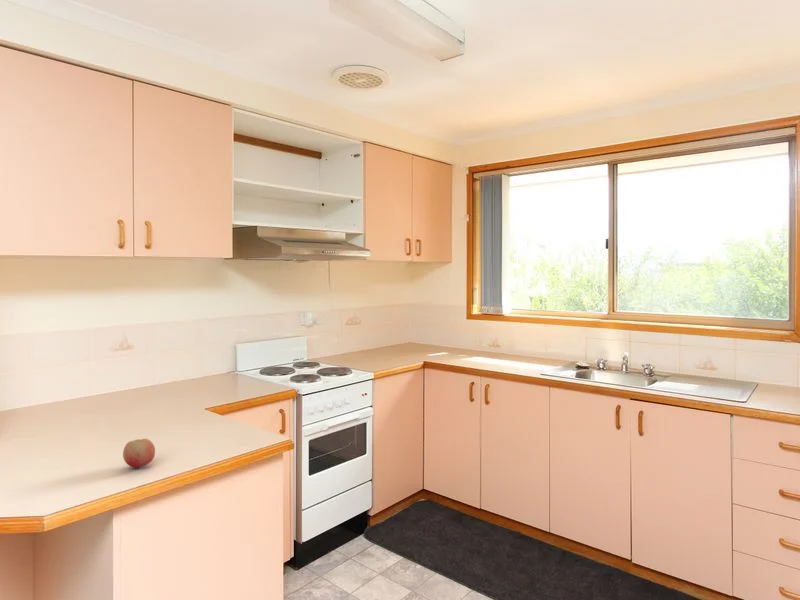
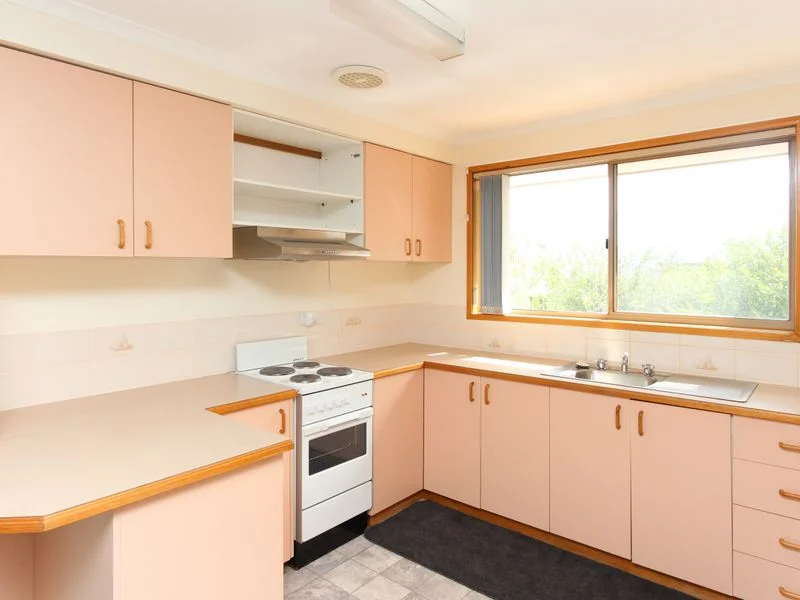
- fruit [122,438,156,469]
